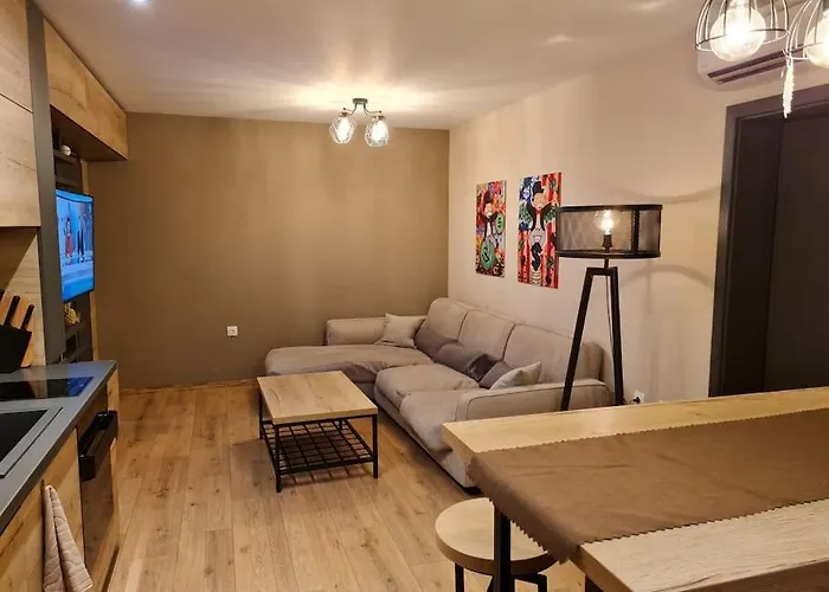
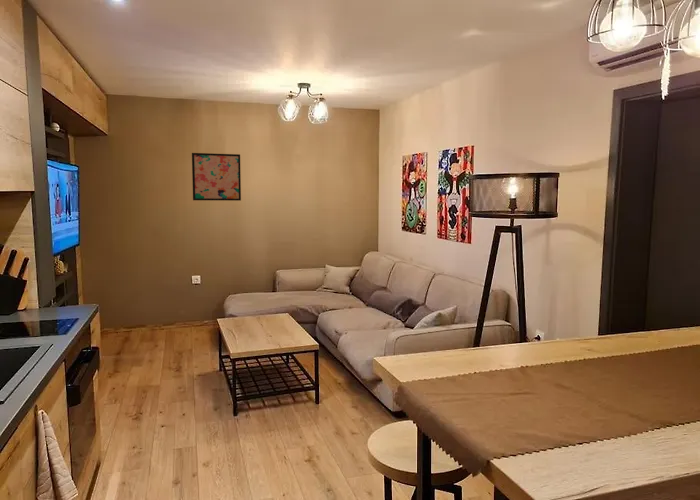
+ wall art [191,152,242,202]
